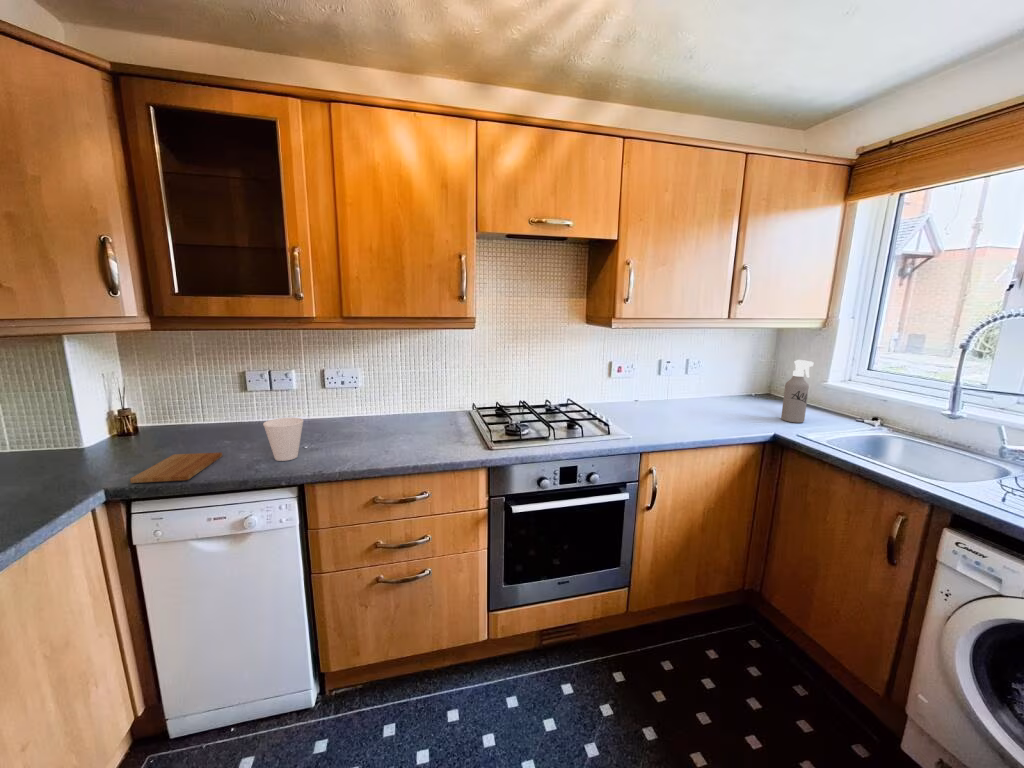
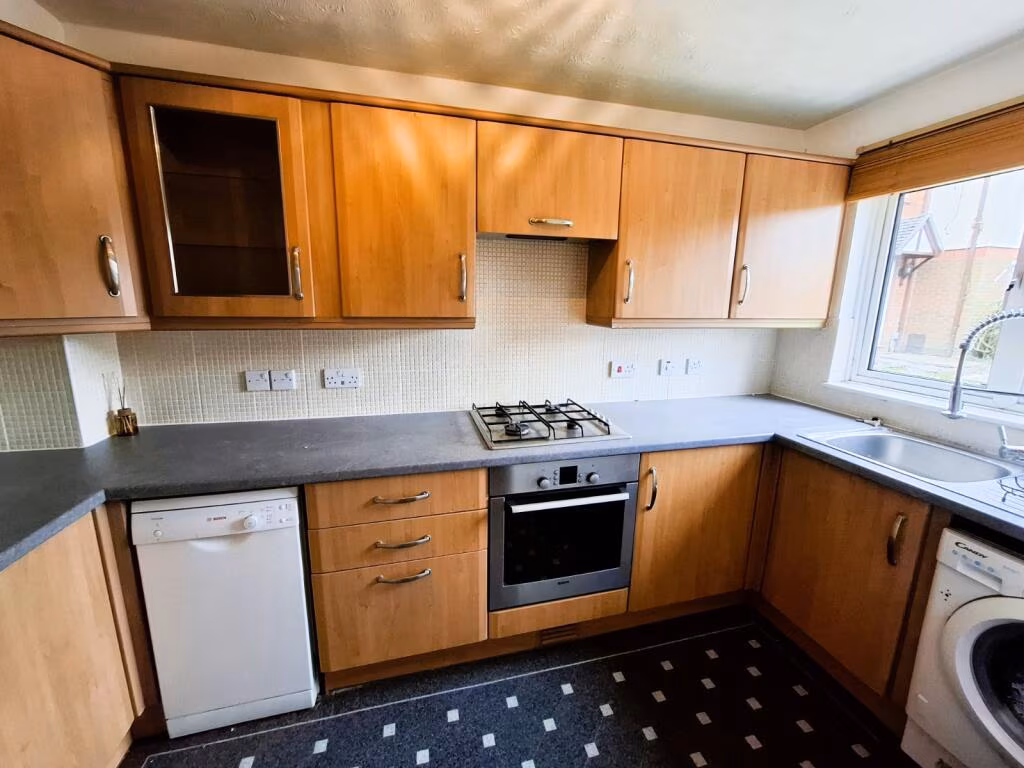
- spray bottle [780,359,814,424]
- cup [262,417,304,462]
- cutting board [129,452,223,484]
